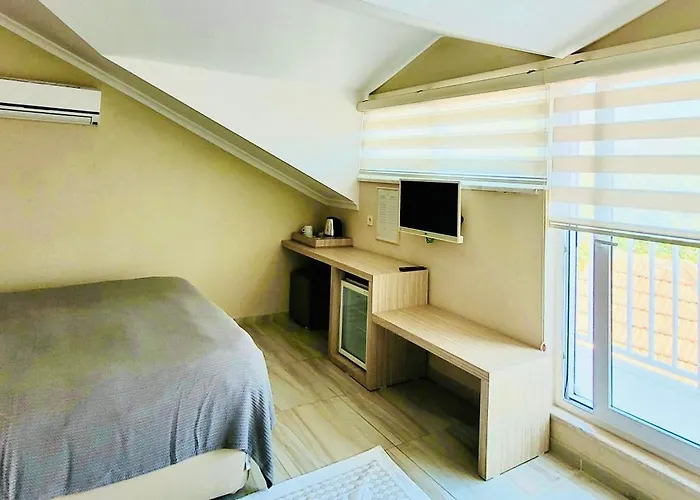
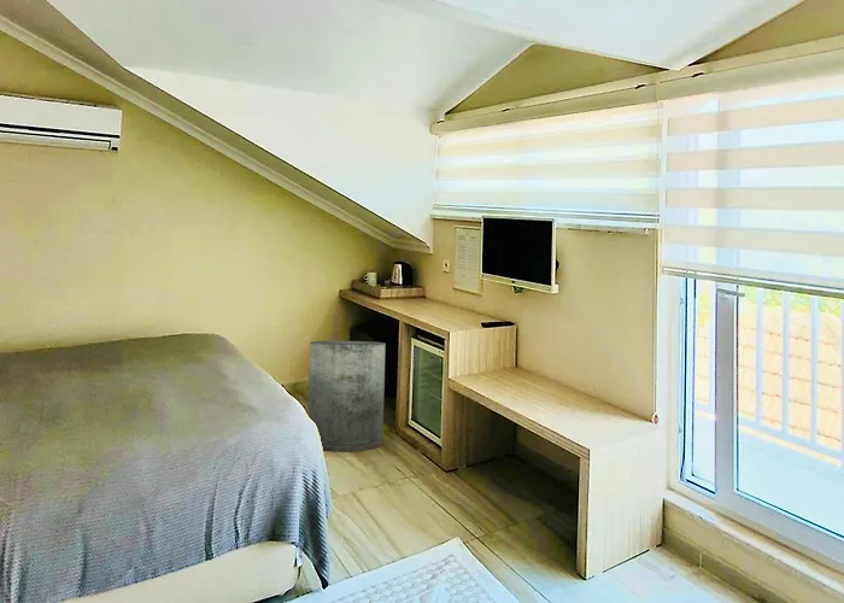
+ trash can [306,340,387,452]
